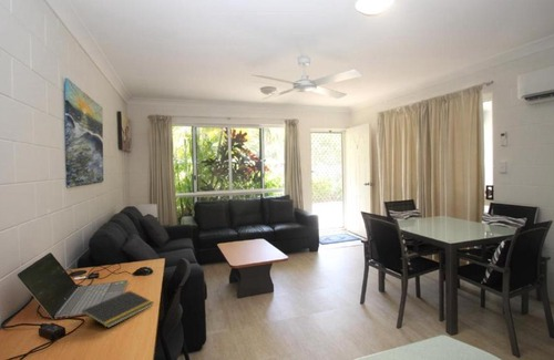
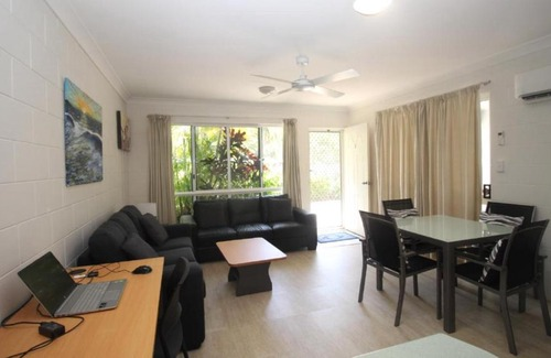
- notepad [81,290,154,329]
